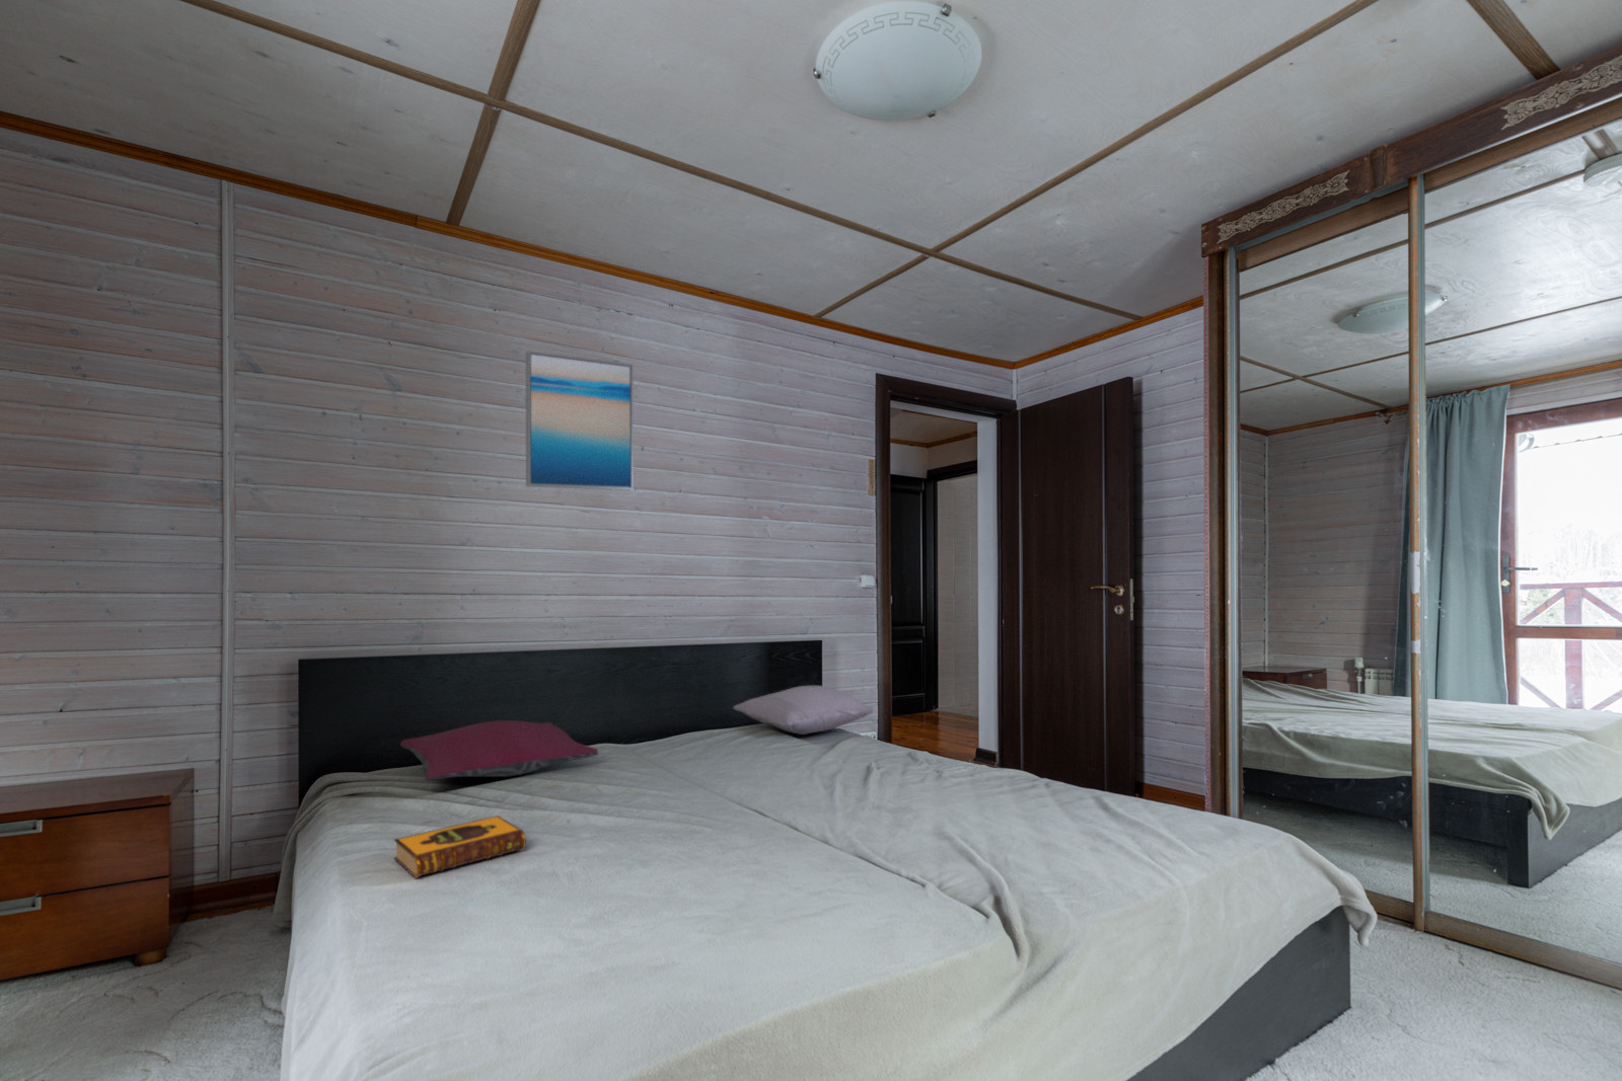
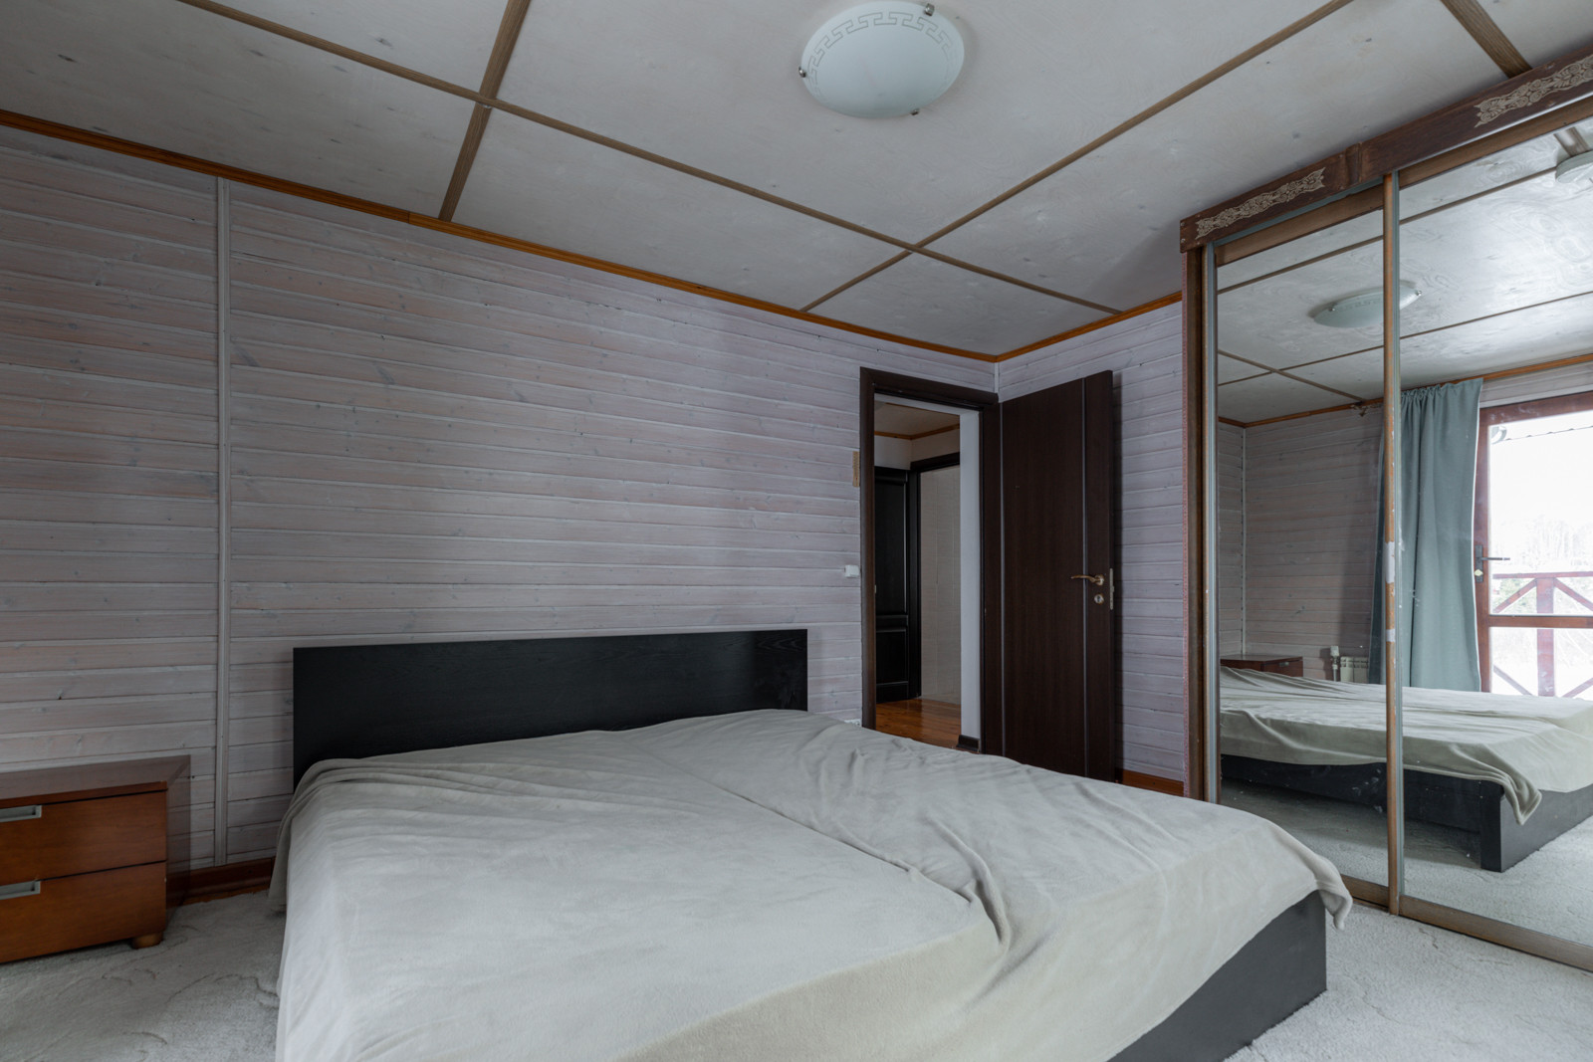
- pillow [731,685,874,736]
- wall art [525,350,635,491]
- hardback book [393,814,526,880]
- pillow [399,719,599,782]
